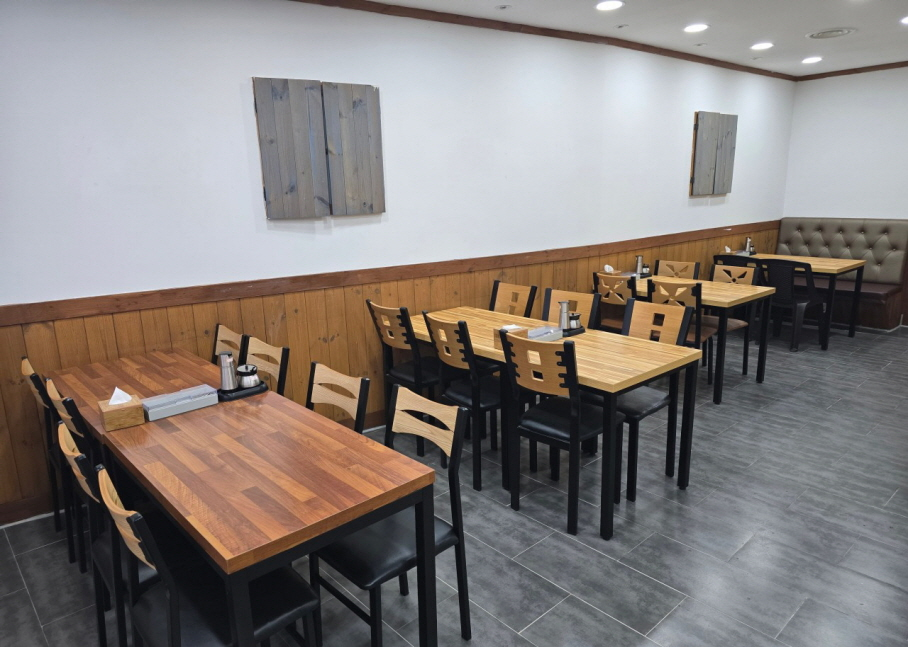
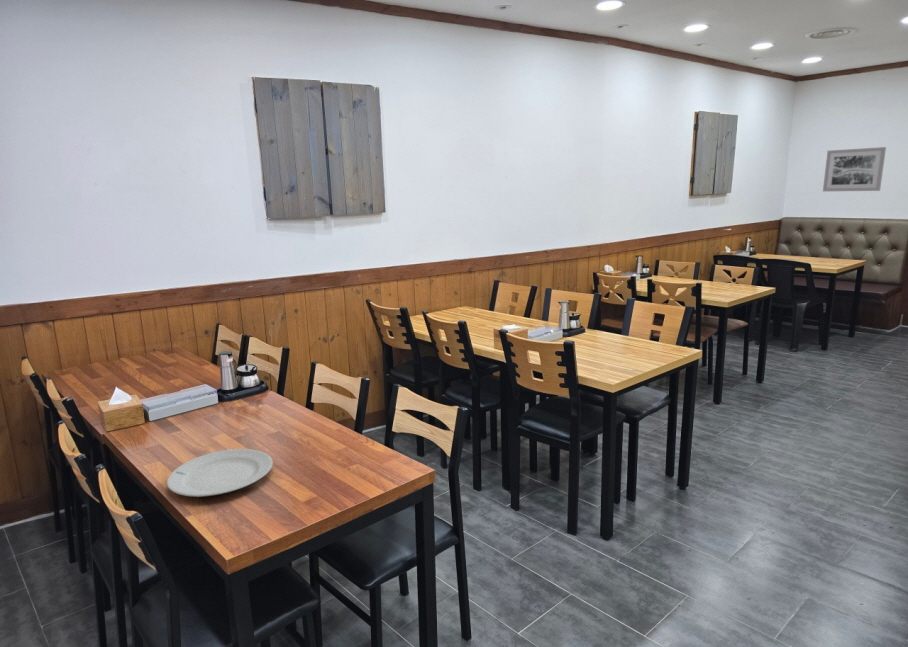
+ wall art [822,146,887,193]
+ chinaware [166,448,274,498]
